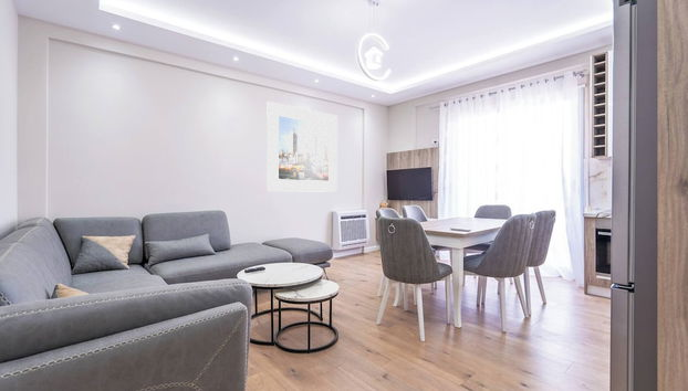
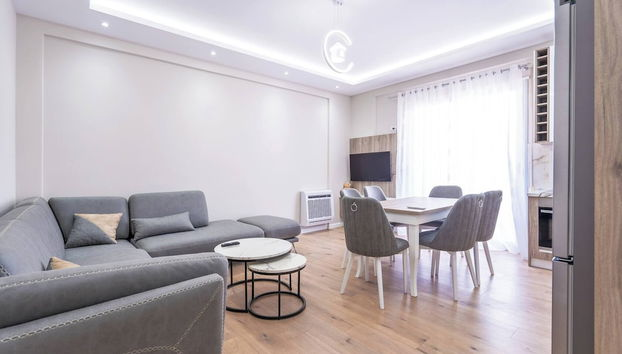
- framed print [265,101,338,193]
